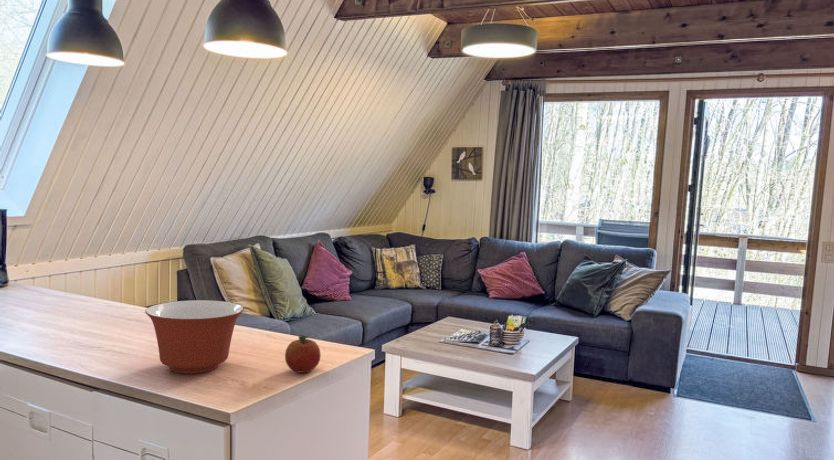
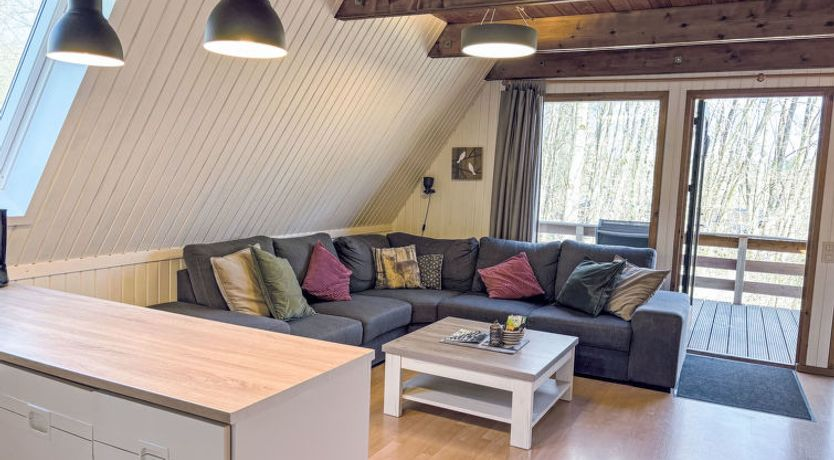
- mixing bowl [144,299,245,375]
- fruit [284,334,322,374]
